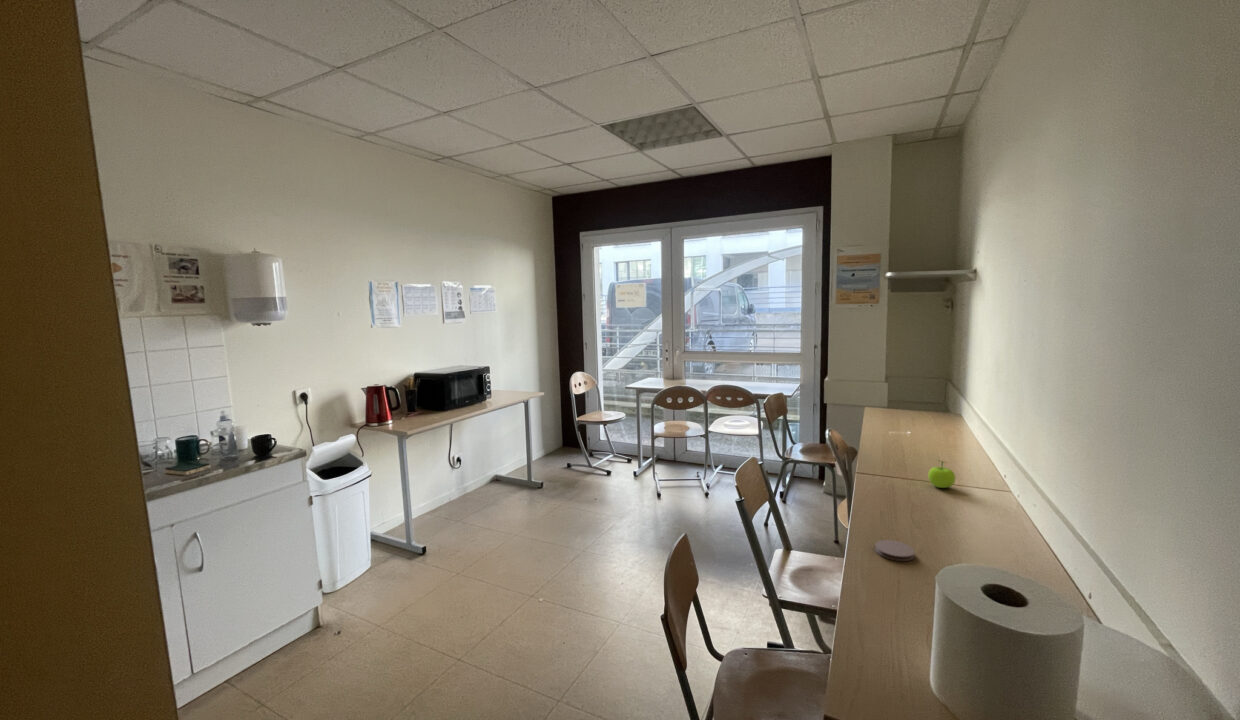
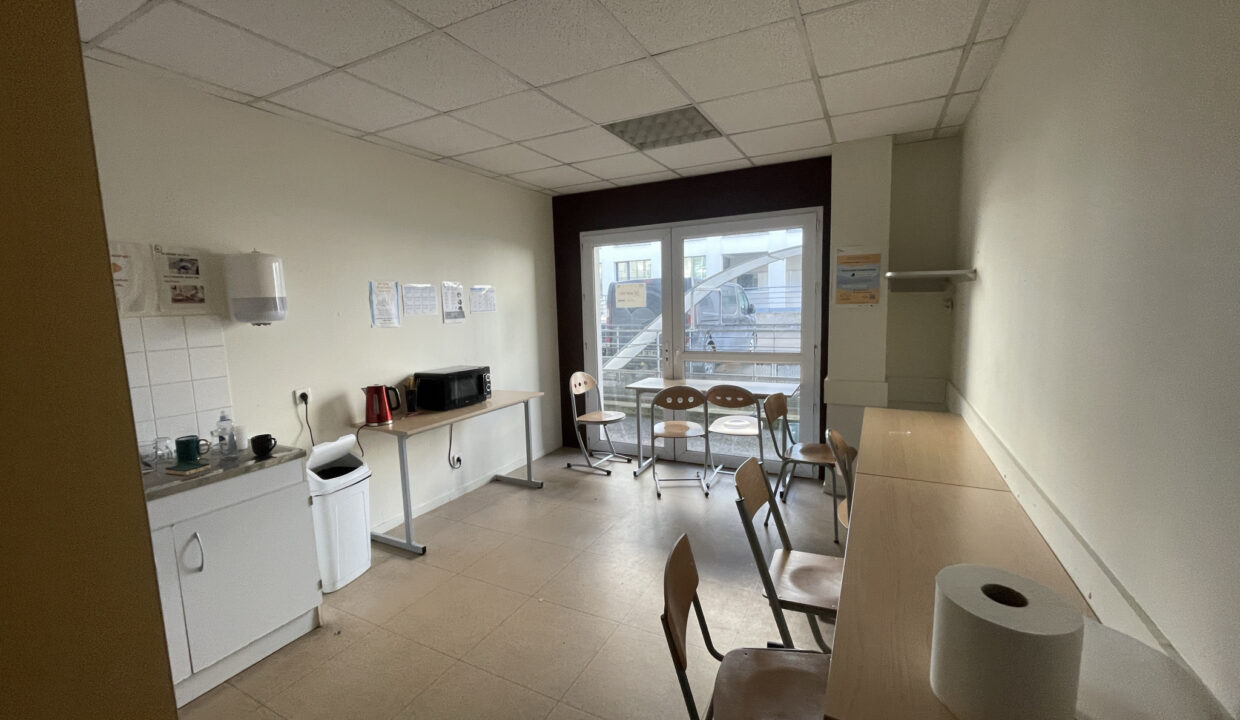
- coaster [874,539,915,562]
- fruit [927,459,956,489]
